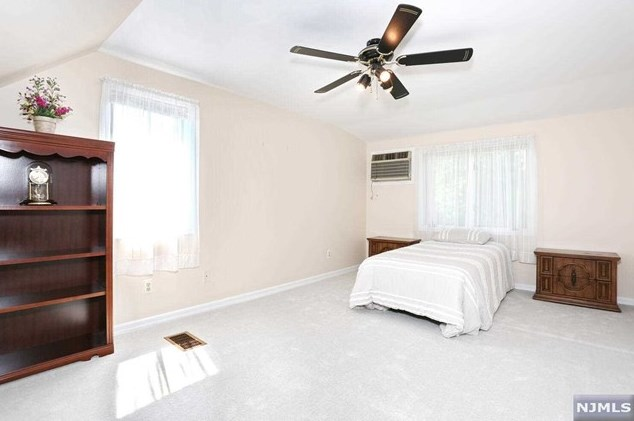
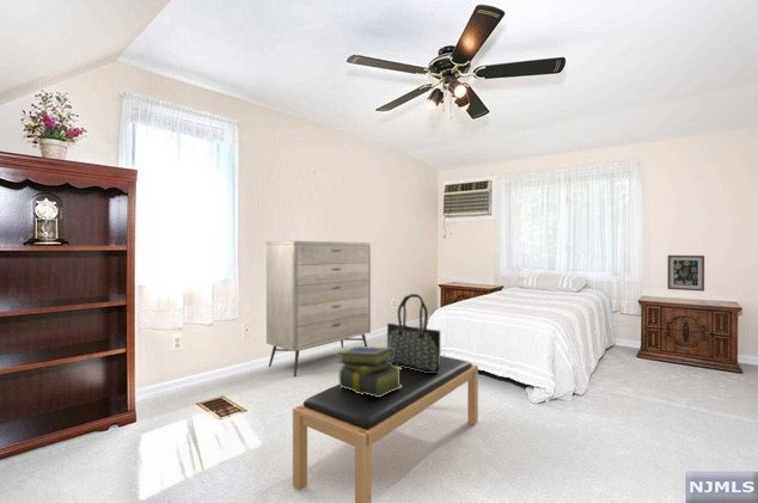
+ dresser [265,240,372,378]
+ tote bag [386,293,441,373]
+ bench [292,355,479,503]
+ stack of books [336,345,402,397]
+ wall art [666,254,705,293]
